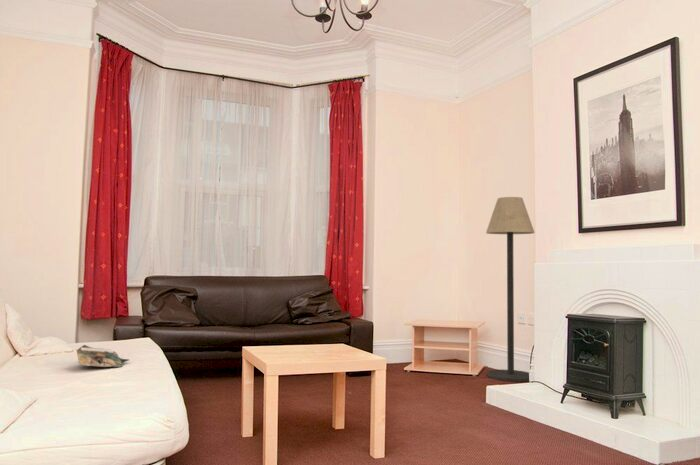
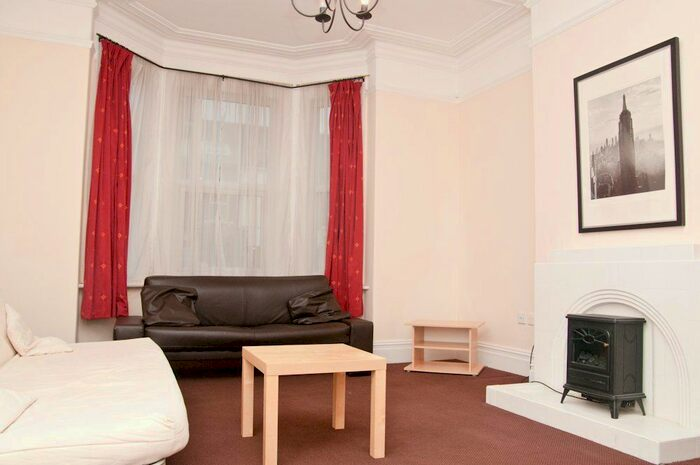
- magazine [76,344,130,368]
- floor lamp [485,196,536,383]
